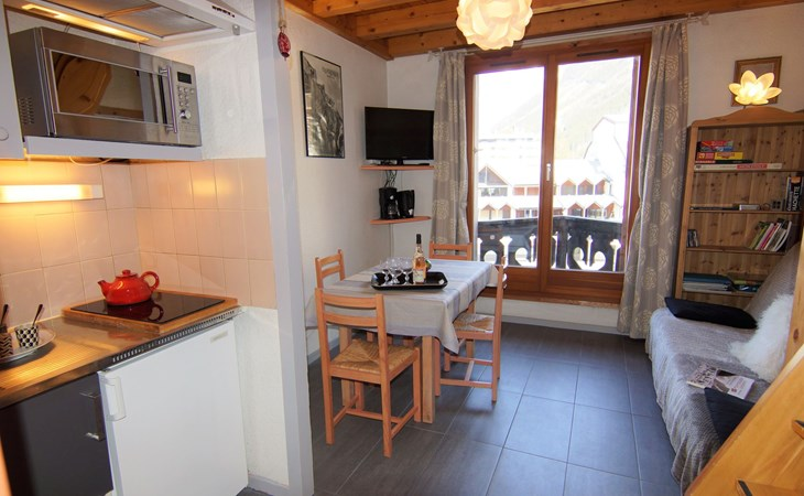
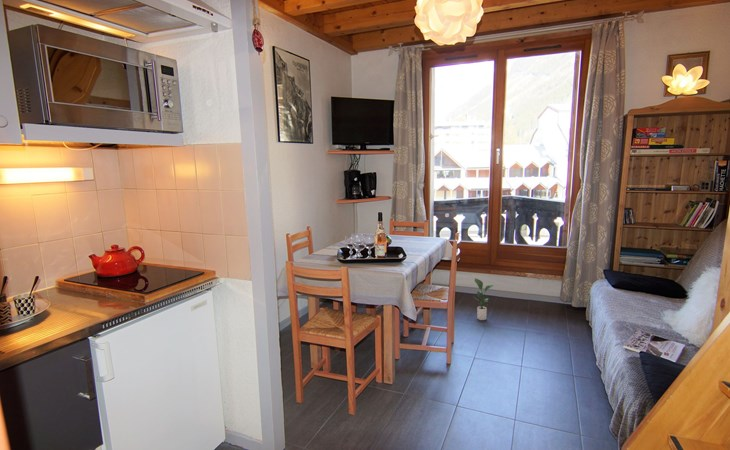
+ potted plant [473,278,494,321]
